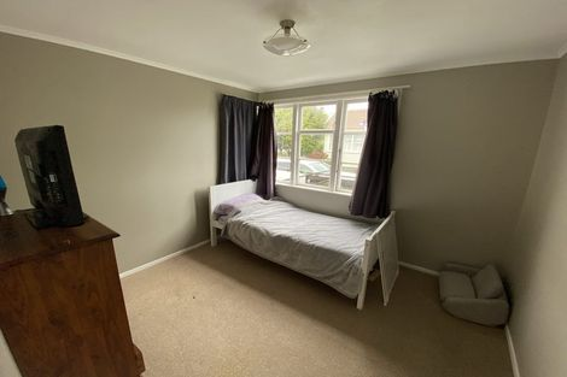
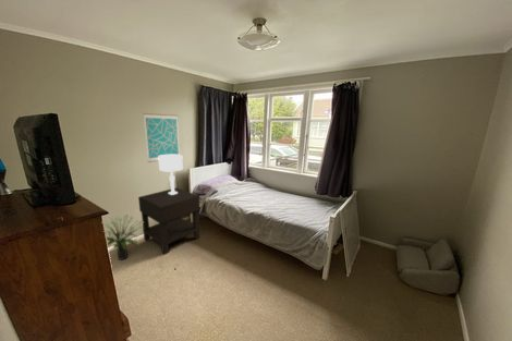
+ nightstand [137,186,200,256]
+ table lamp [158,154,184,195]
+ potted plant [102,214,144,261]
+ wall art [143,112,181,163]
